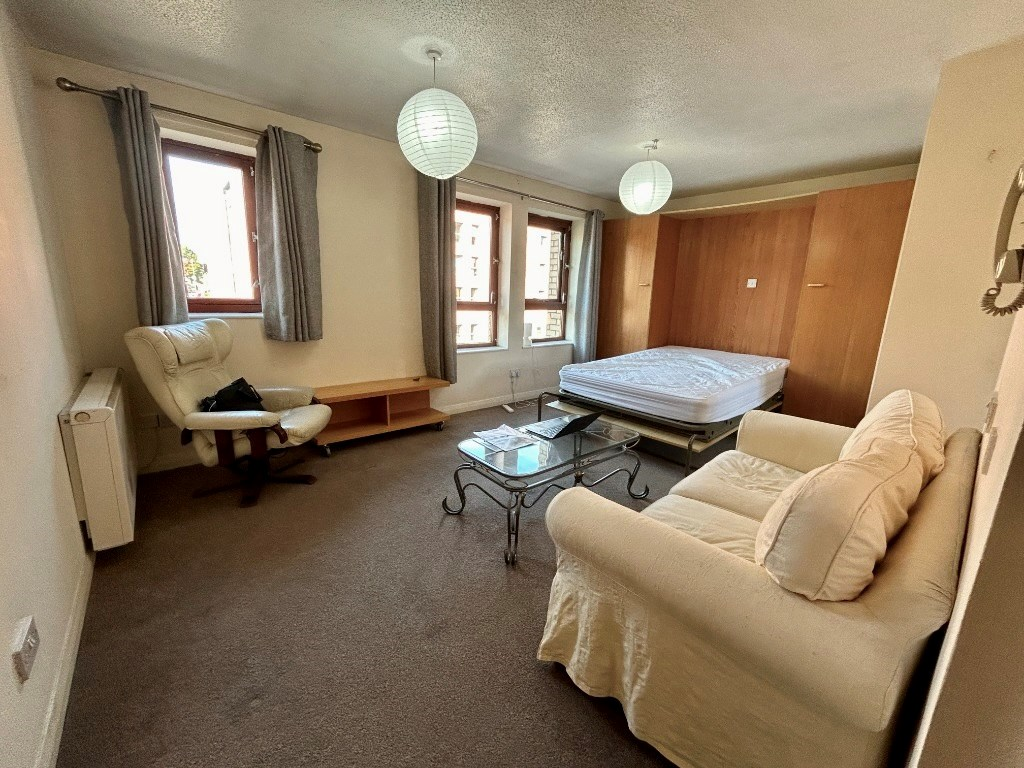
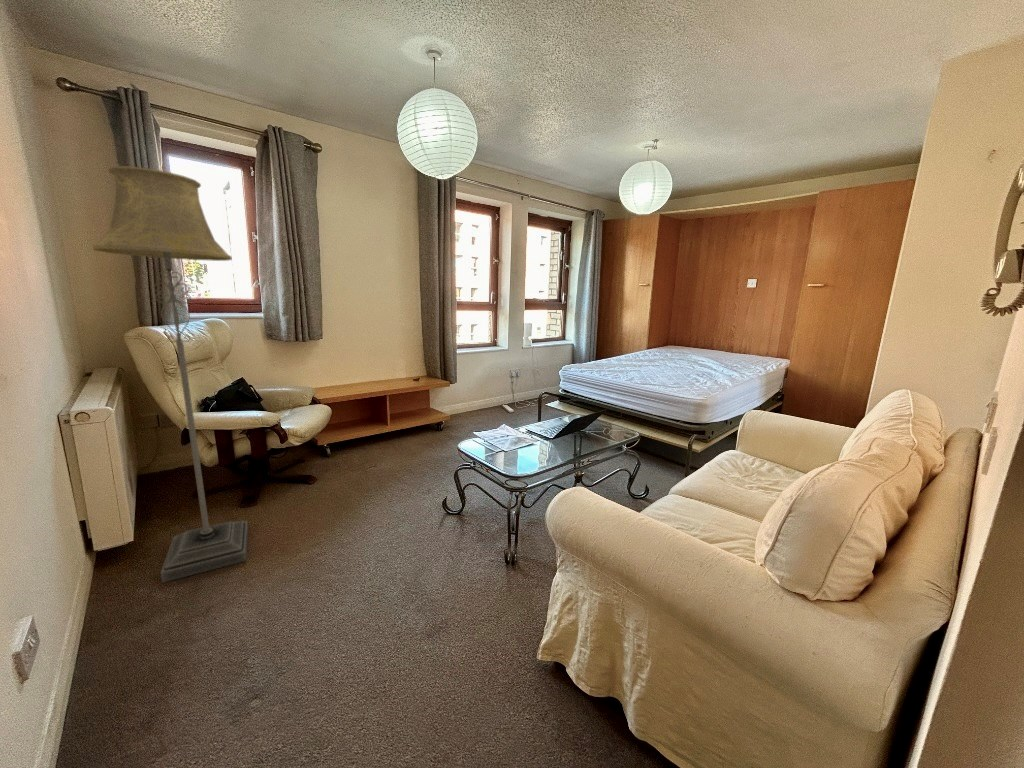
+ floor lamp [92,165,249,584]
